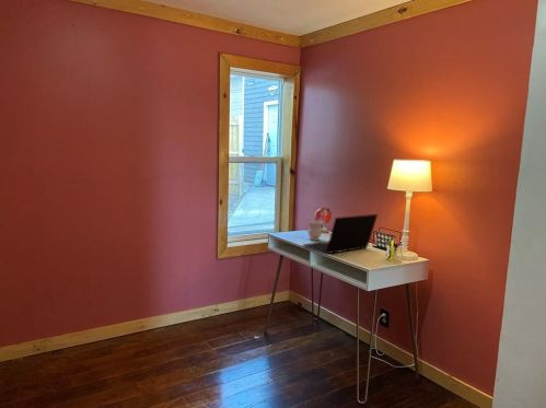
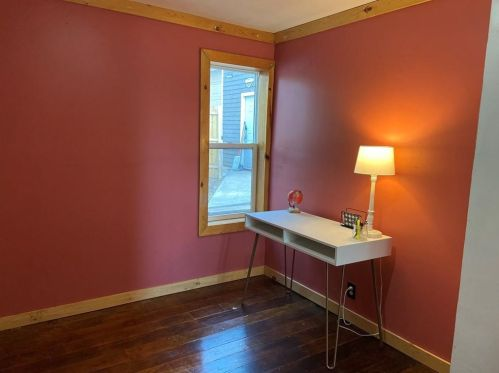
- laptop [302,213,379,255]
- mug [304,220,324,242]
